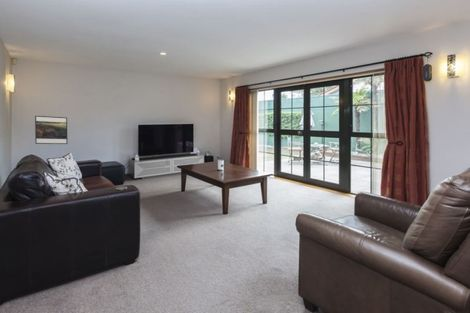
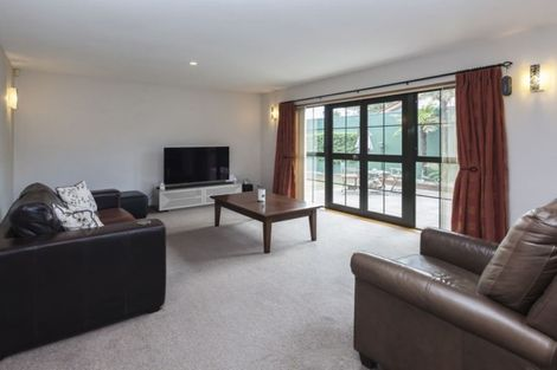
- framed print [34,115,68,145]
